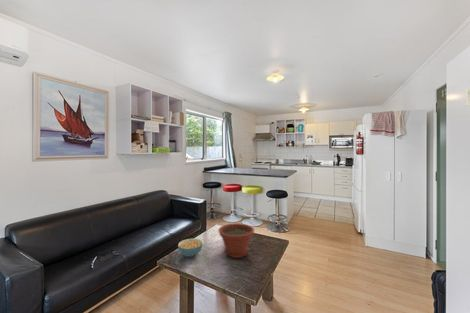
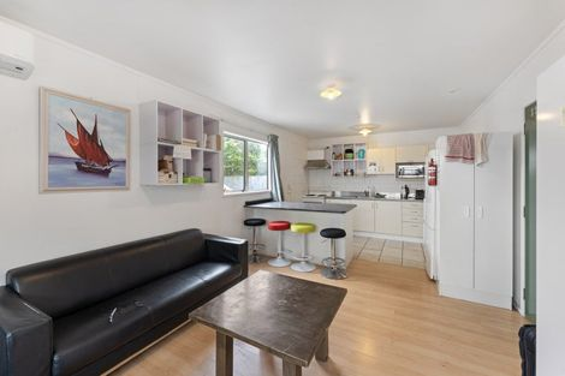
- plant pot [218,222,255,259]
- cereal bowl [177,238,203,258]
